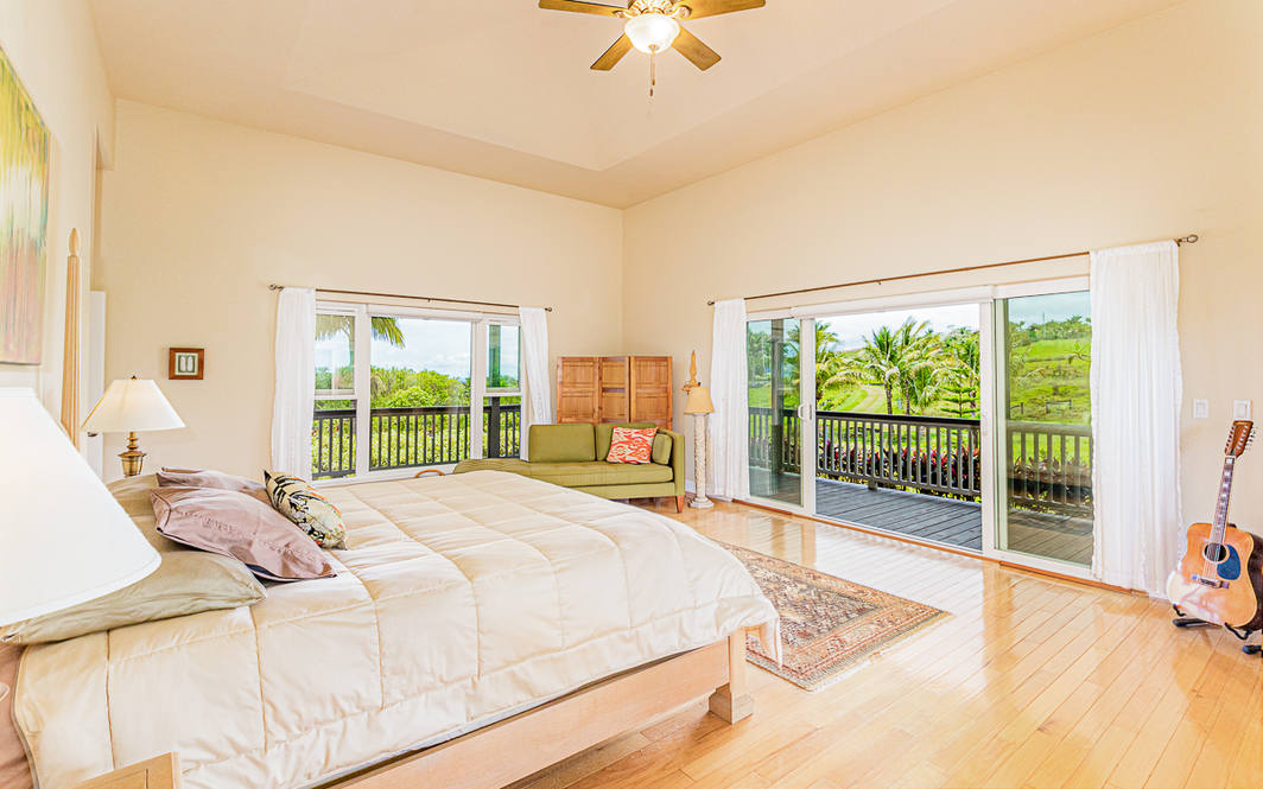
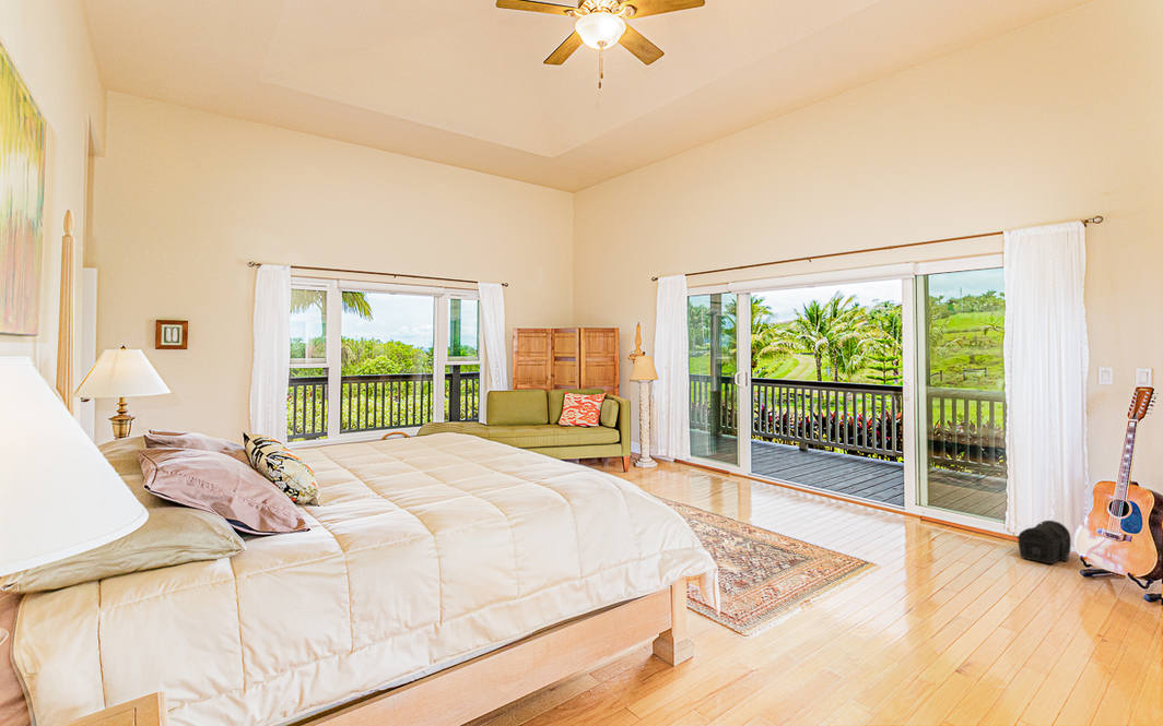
+ treasure chest [1015,520,1072,566]
